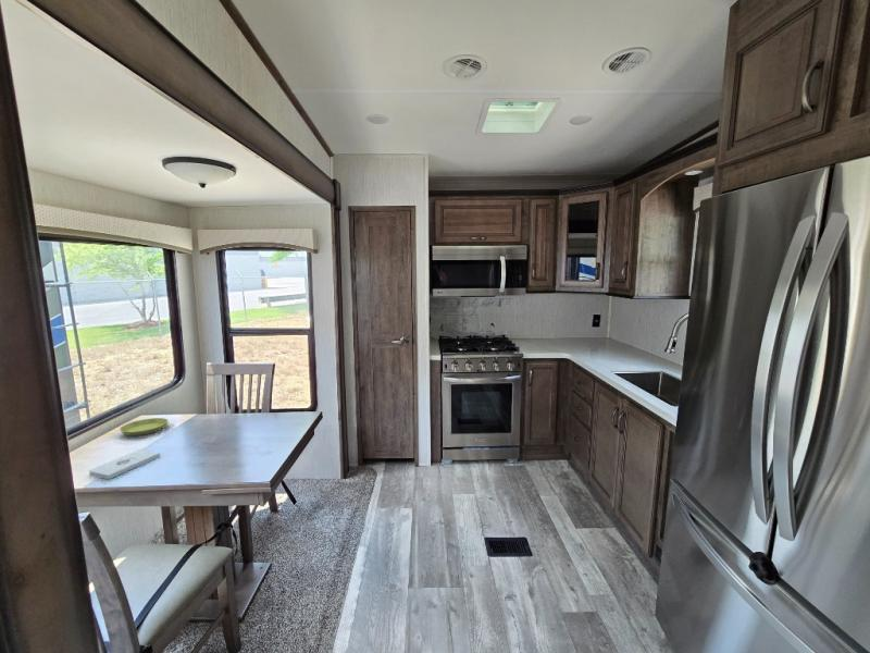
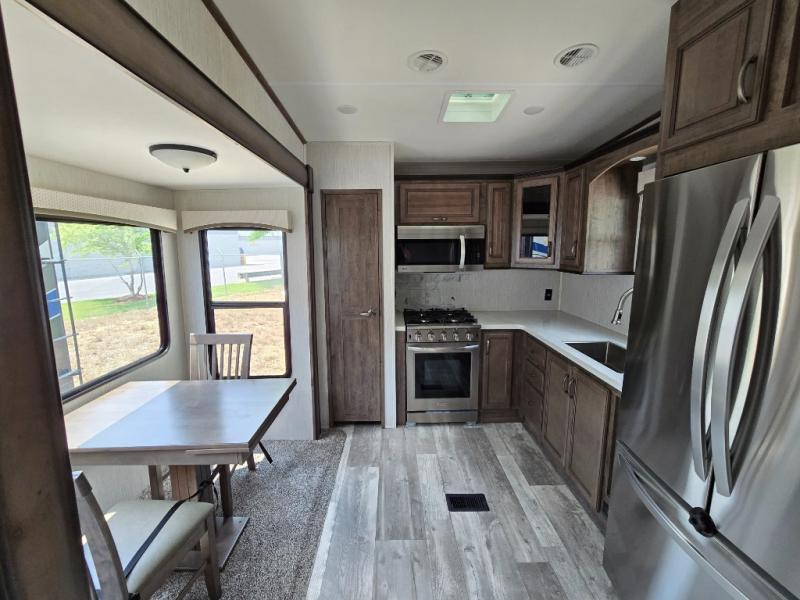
- notepad [88,448,161,480]
- saucer [119,417,170,436]
